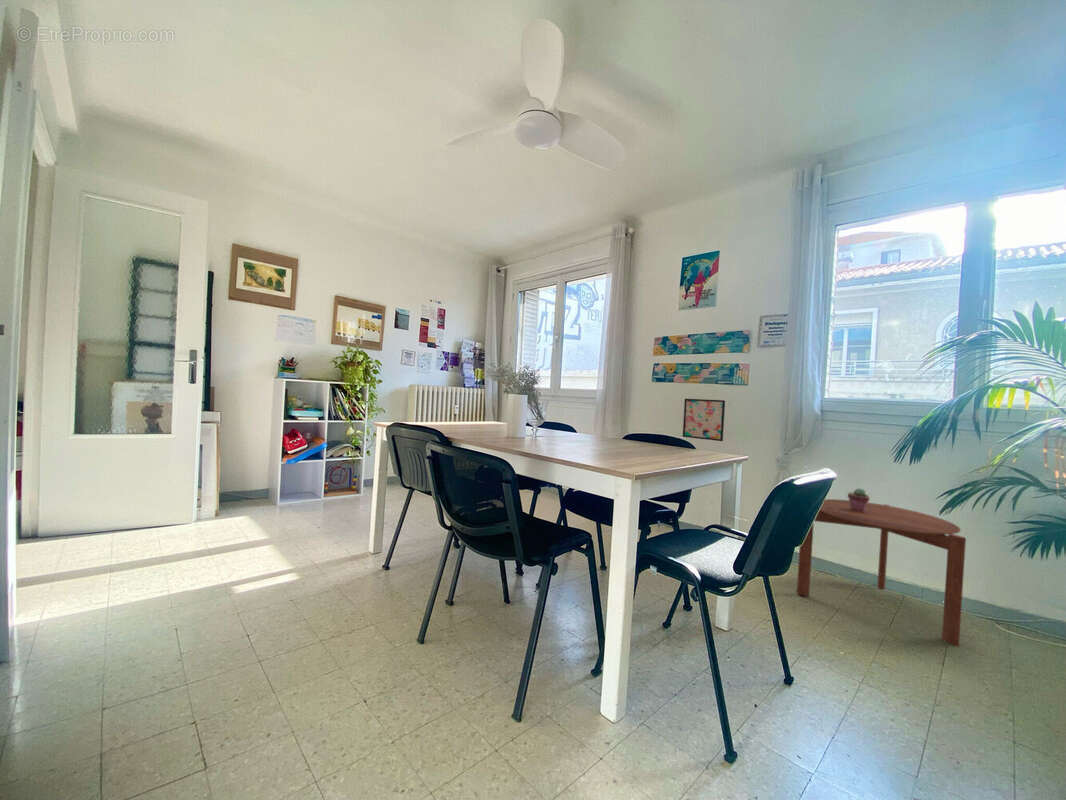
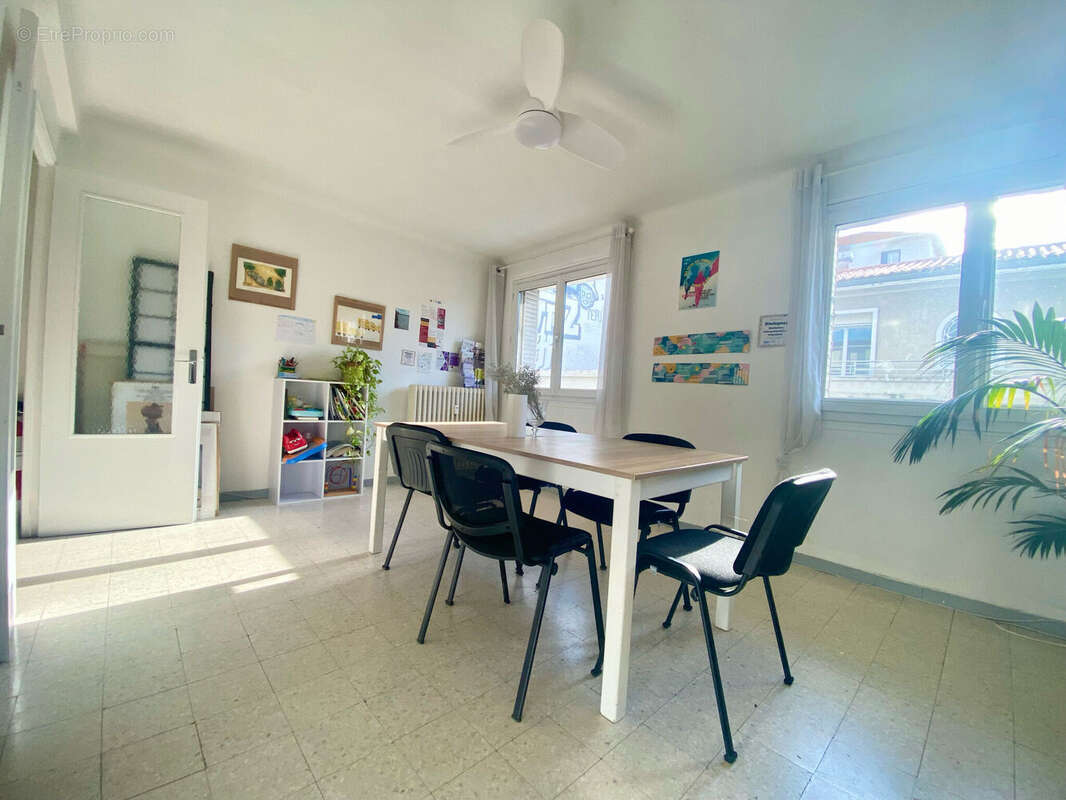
- potted succulent [847,487,871,512]
- side table [796,498,967,647]
- wall art [682,398,726,442]
